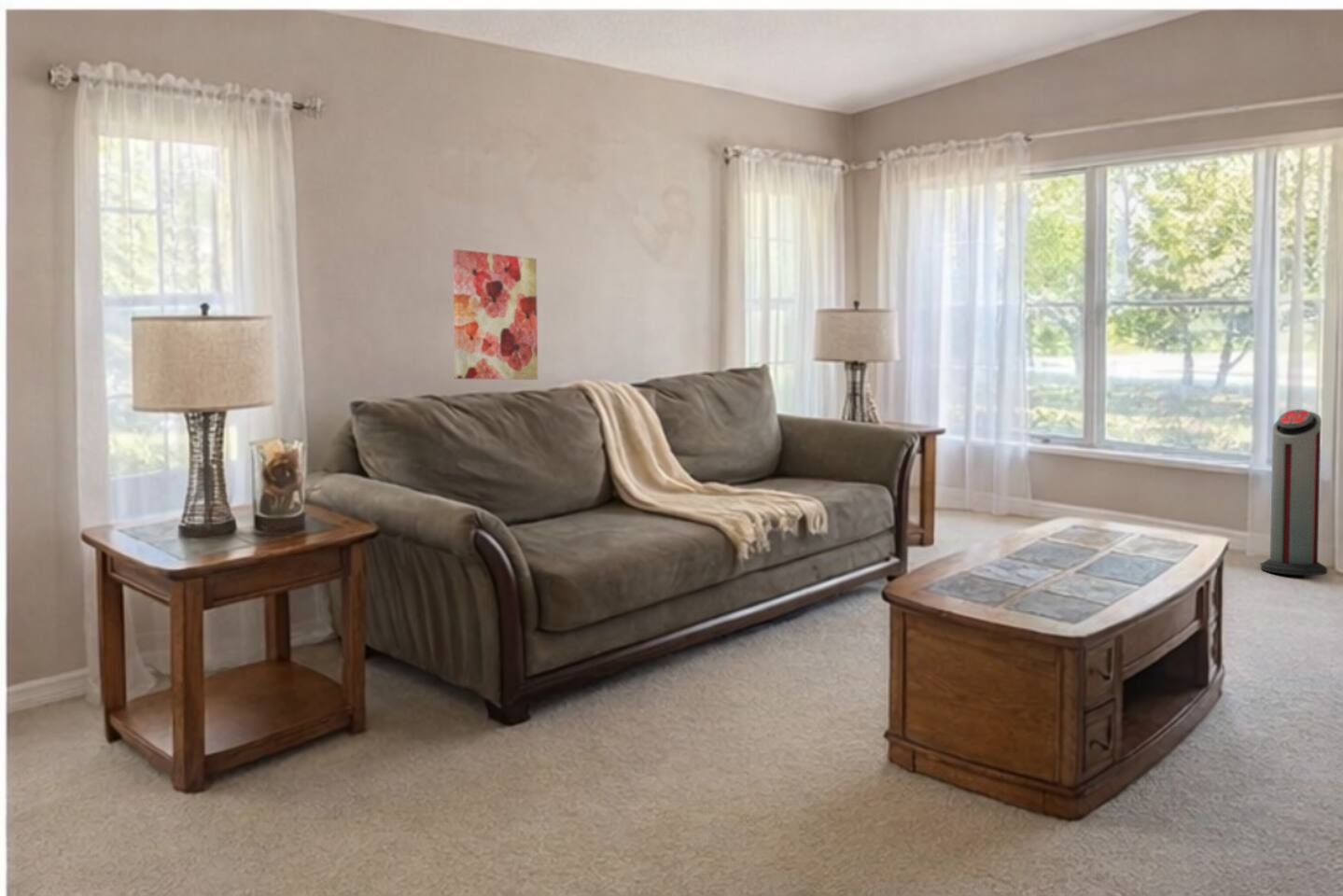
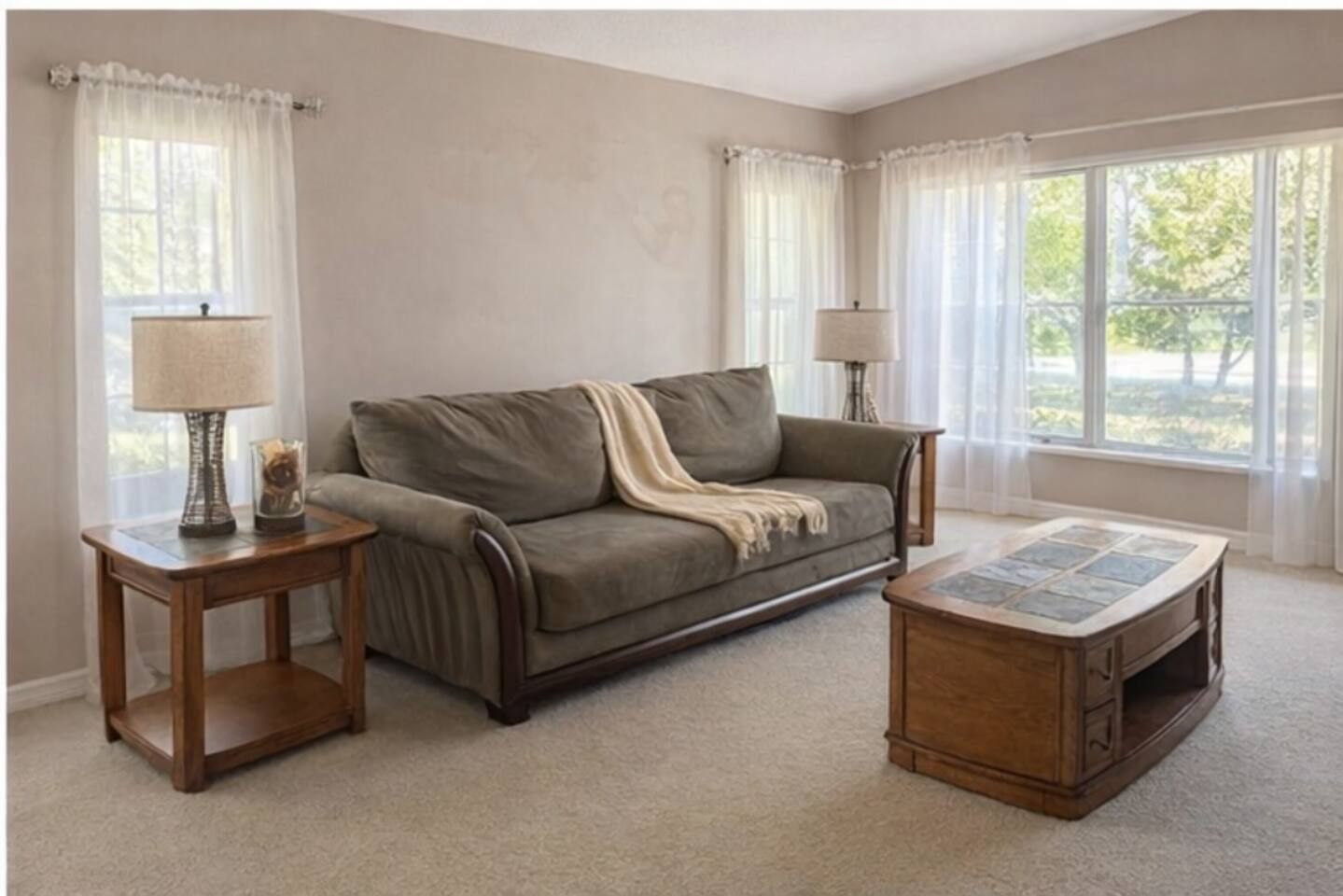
- wall art [452,248,539,381]
- air purifier [1260,409,1328,577]
